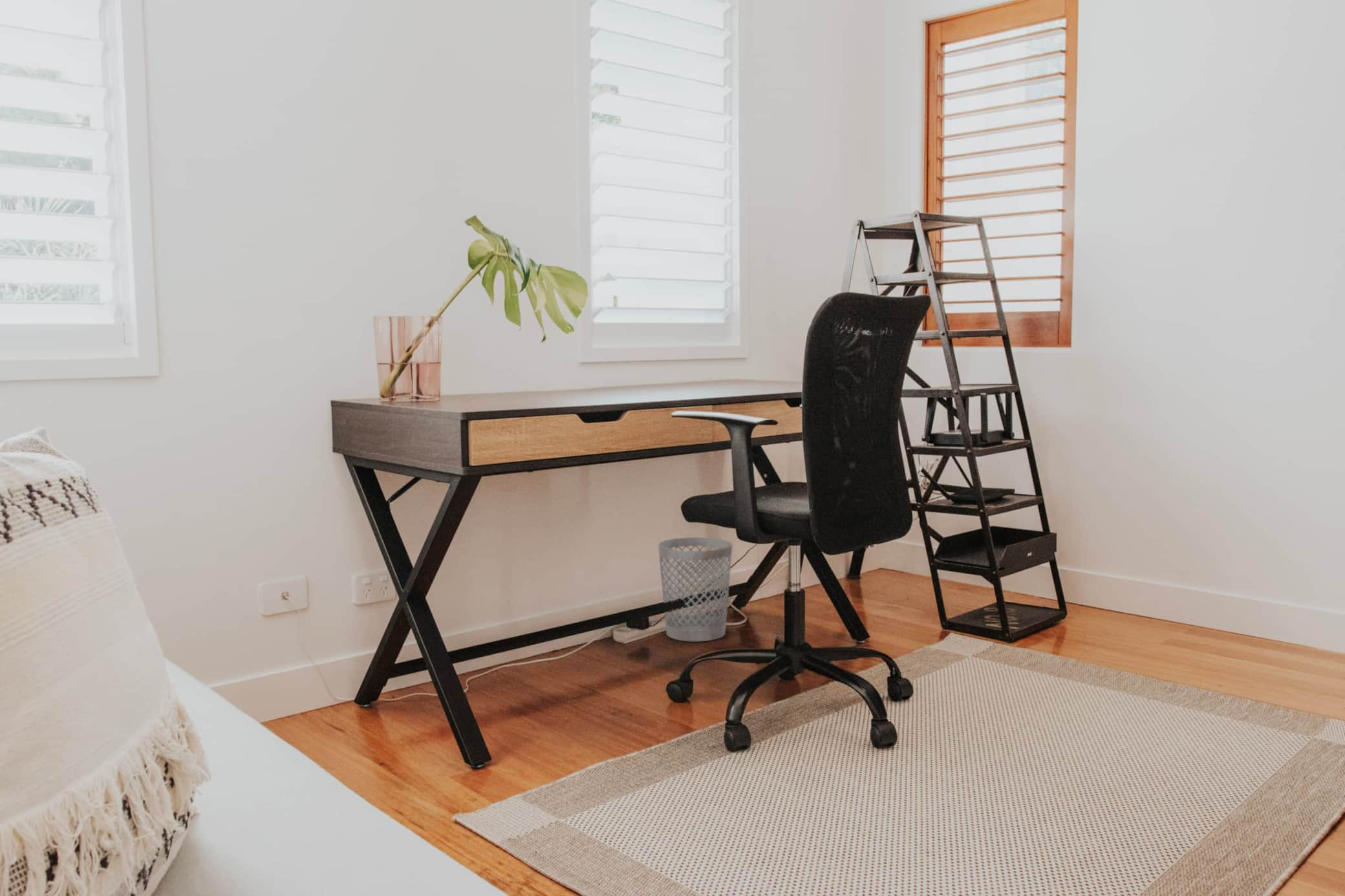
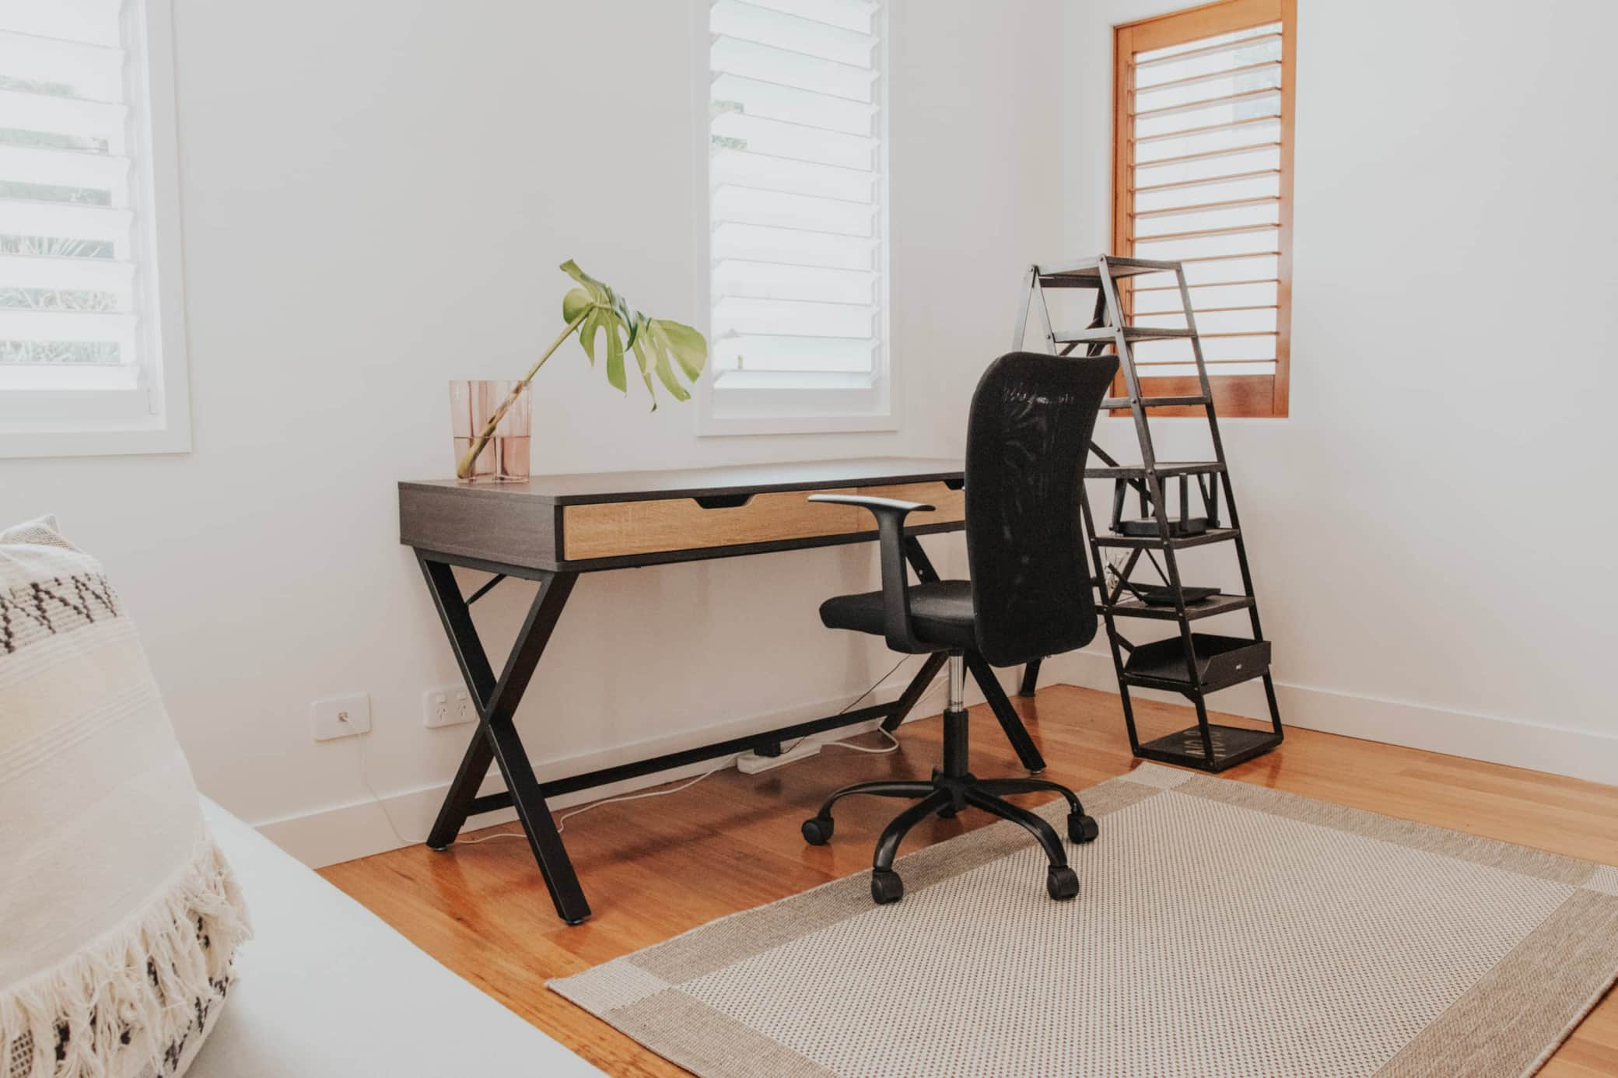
- wastebasket [658,537,733,642]
